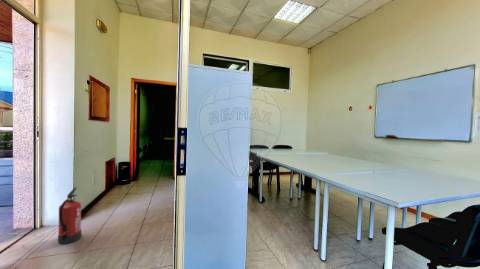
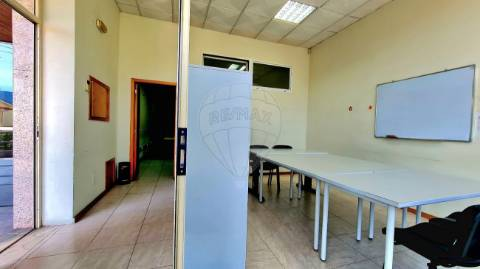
- fire extinguisher [57,186,82,245]
